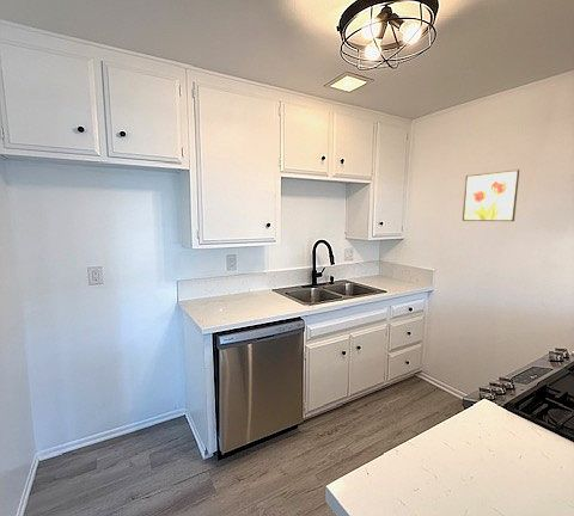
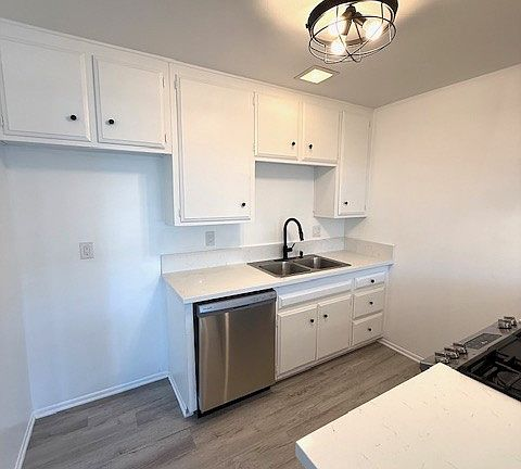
- wall art [462,168,520,222]
